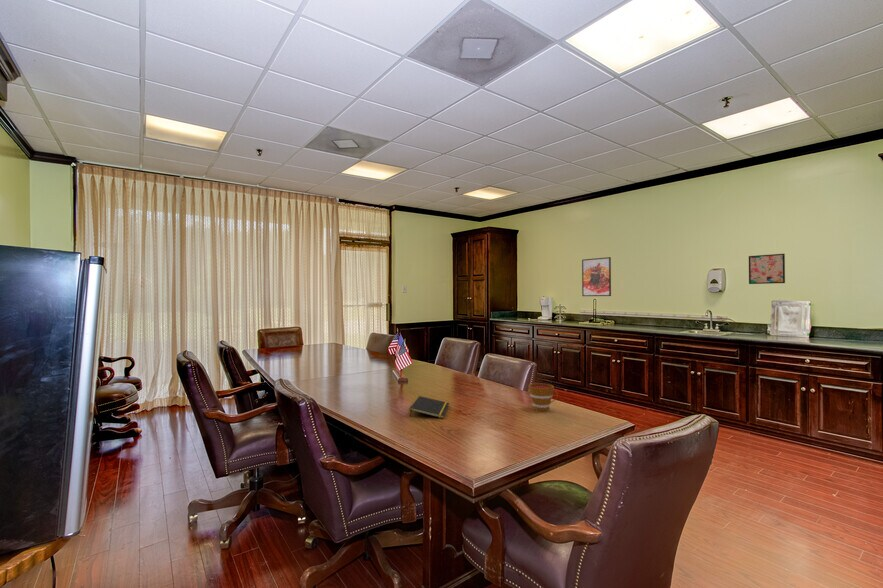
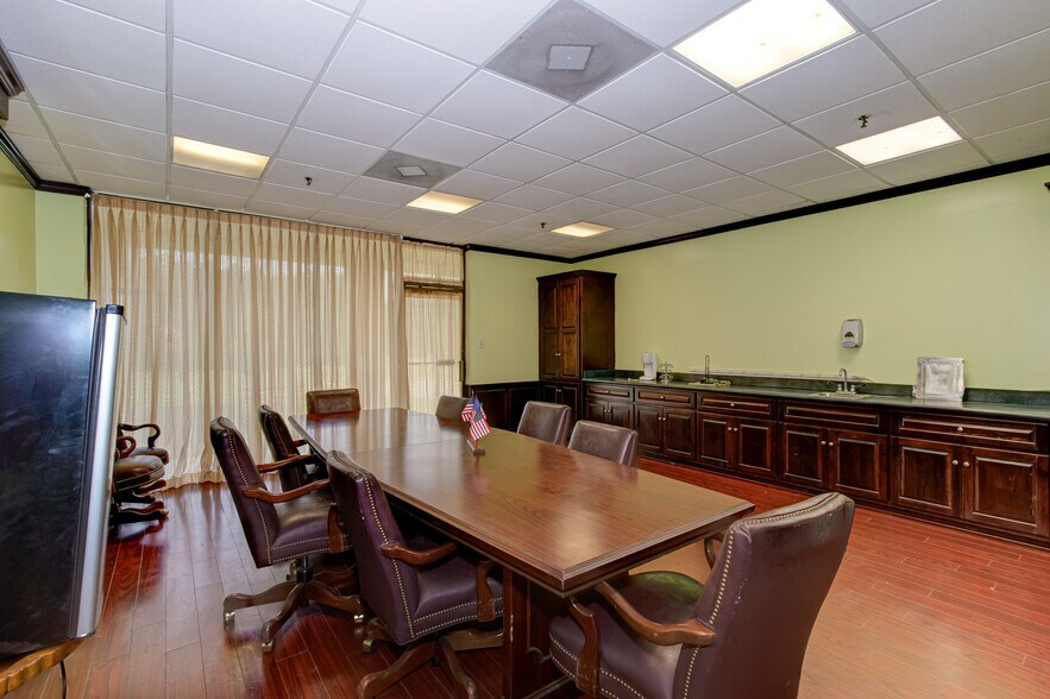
- wall art [748,253,786,285]
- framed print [581,256,612,297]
- cup [528,382,559,412]
- notepad [409,395,450,419]
